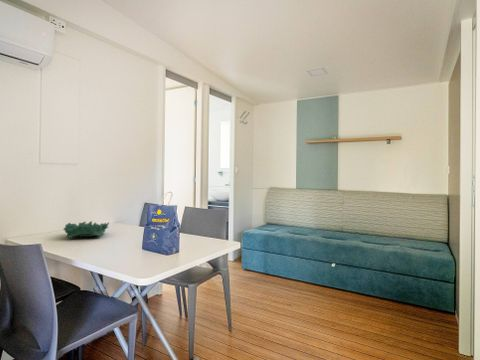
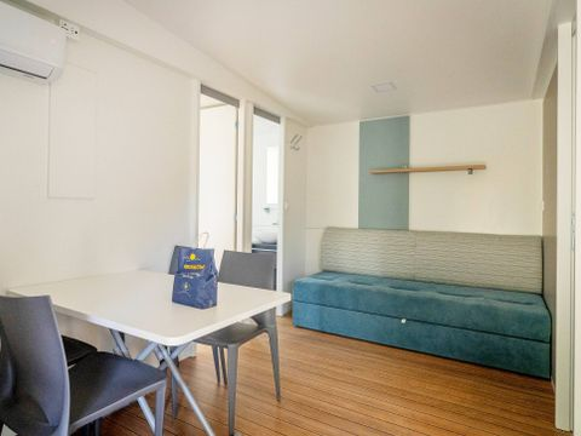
- decorative bowl [63,220,110,239]
